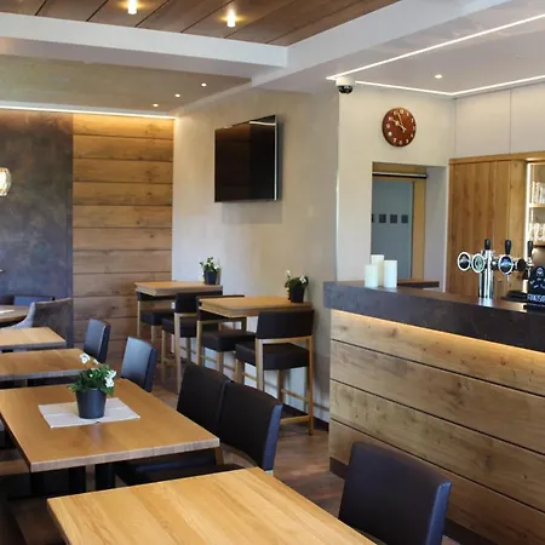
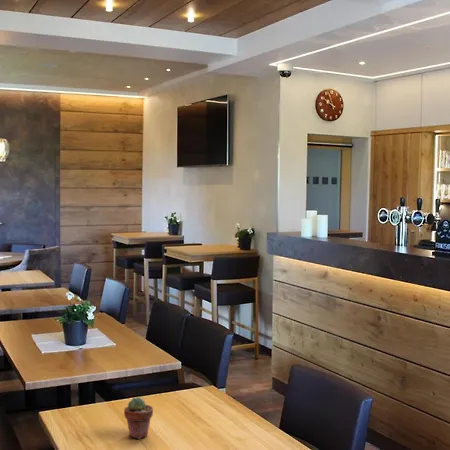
+ potted succulent [123,396,154,440]
